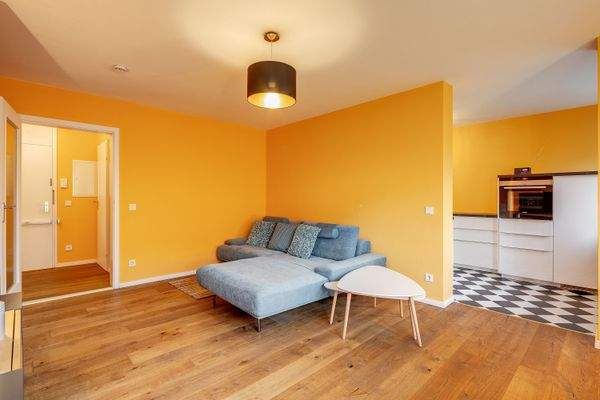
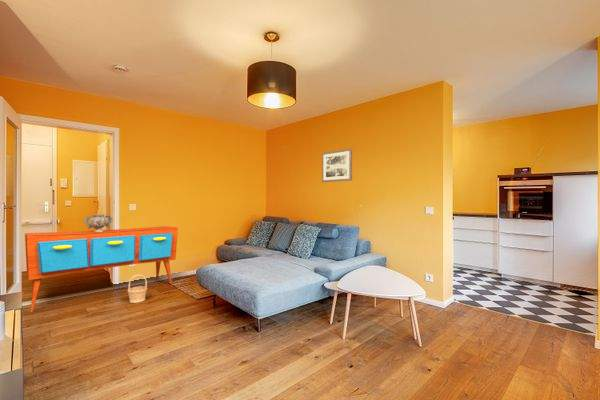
+ basket [127,274,148,304]
+ sideboard [24,225,179,313]
+ wall art [321,148,353,183]
+ decorative urn [83,213,114,232]
